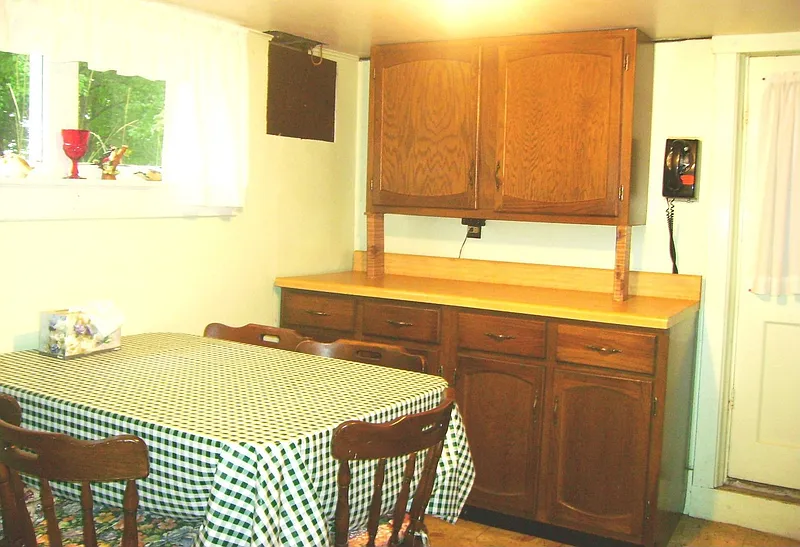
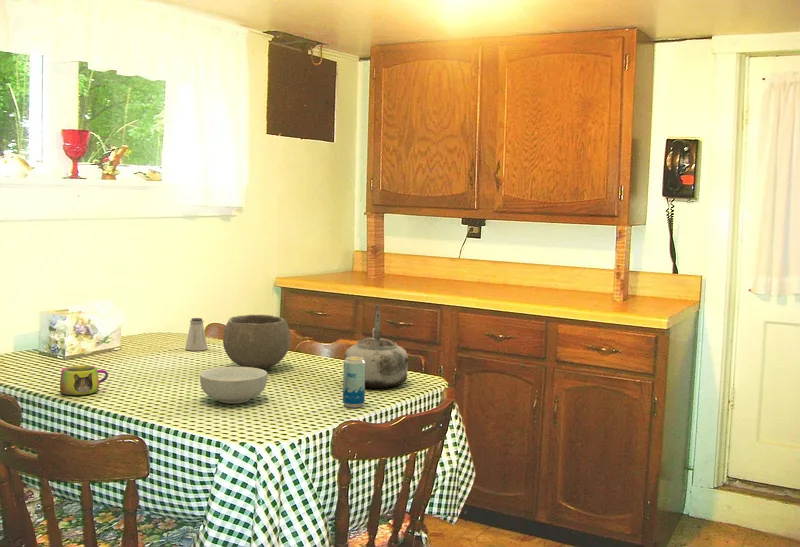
+ bowl [222,314,292,370]
+ kettle [344,303,409,389]
+ mug [59,364,109,396]
+ beverage can [342,356,366,409]
+ saltshaker [184,317,209,352]
+ cereal bowl [199,366,268,404]
